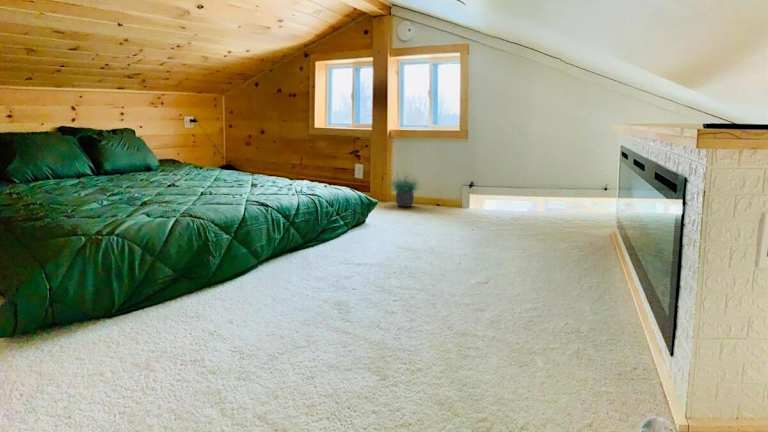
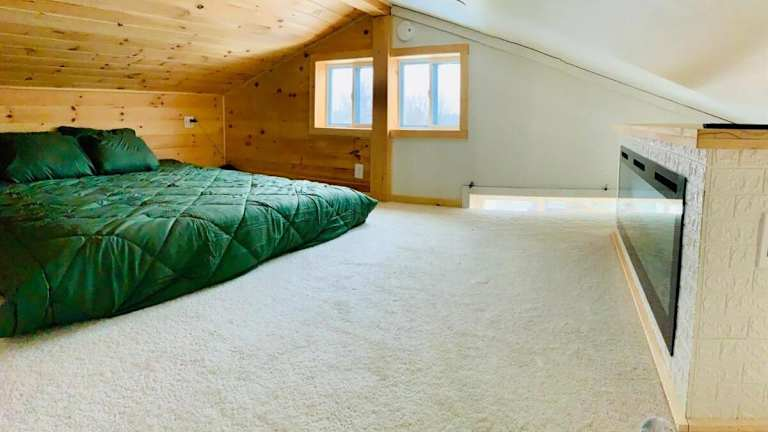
- potted plant [387,166,423,208]
